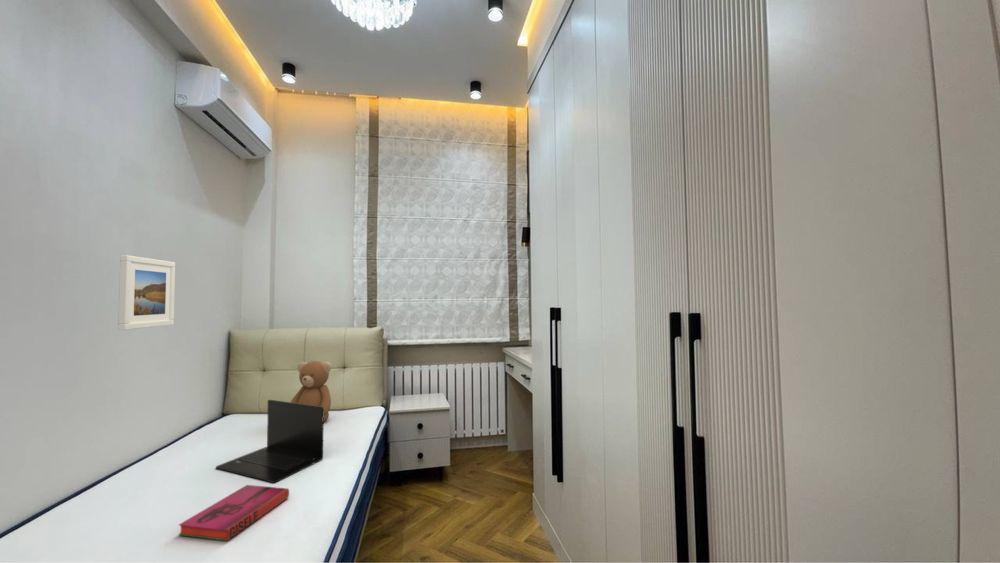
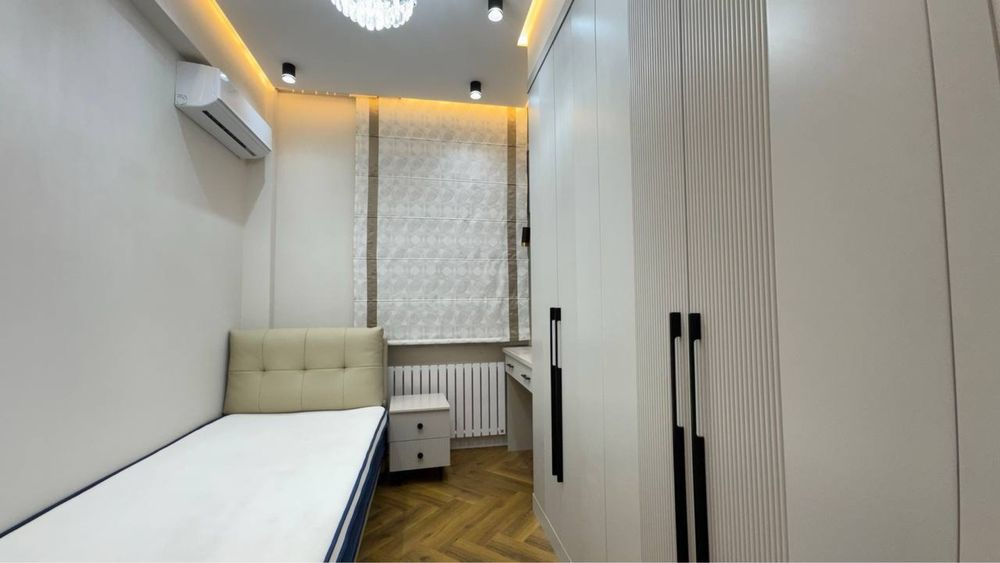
- teddy bear [290,360,332,423]
- laptop [215,399,324,484]
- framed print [117,254,176,331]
- hardback book [177,484,290,542]
